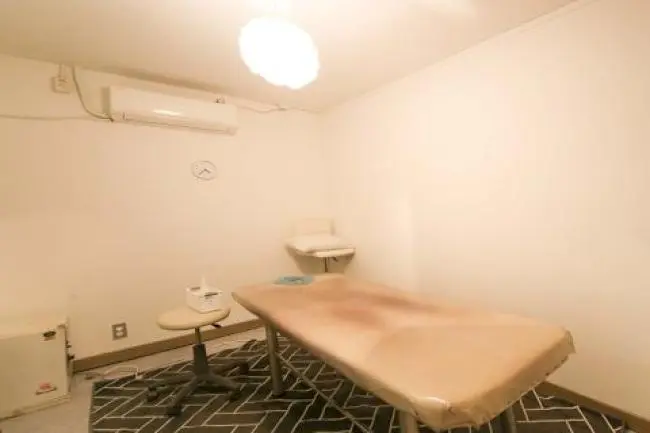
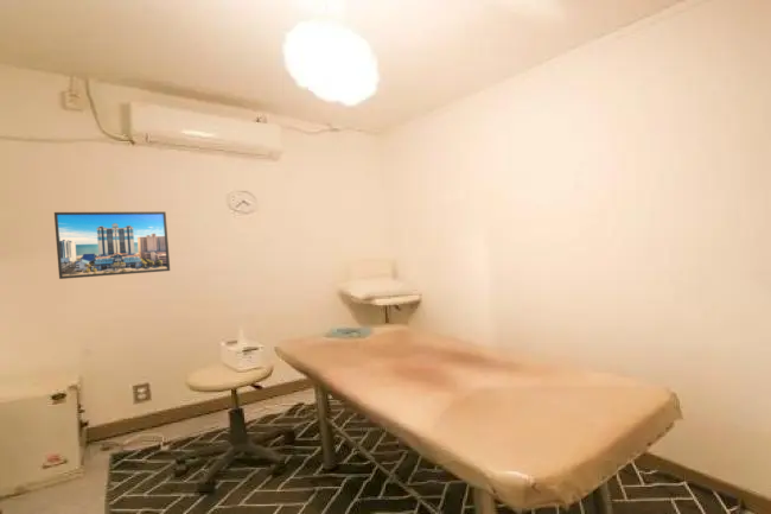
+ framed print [53,210,171,280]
